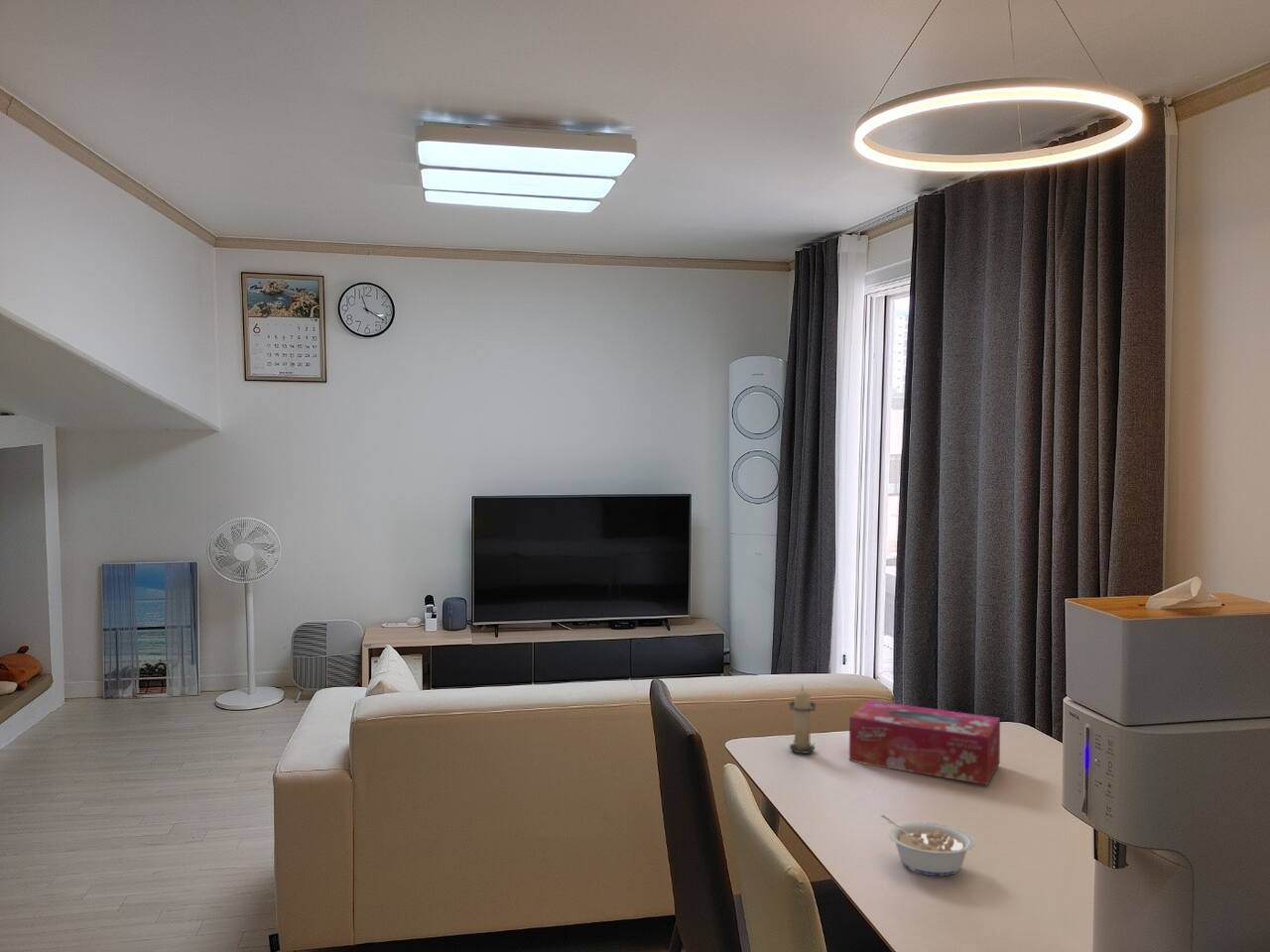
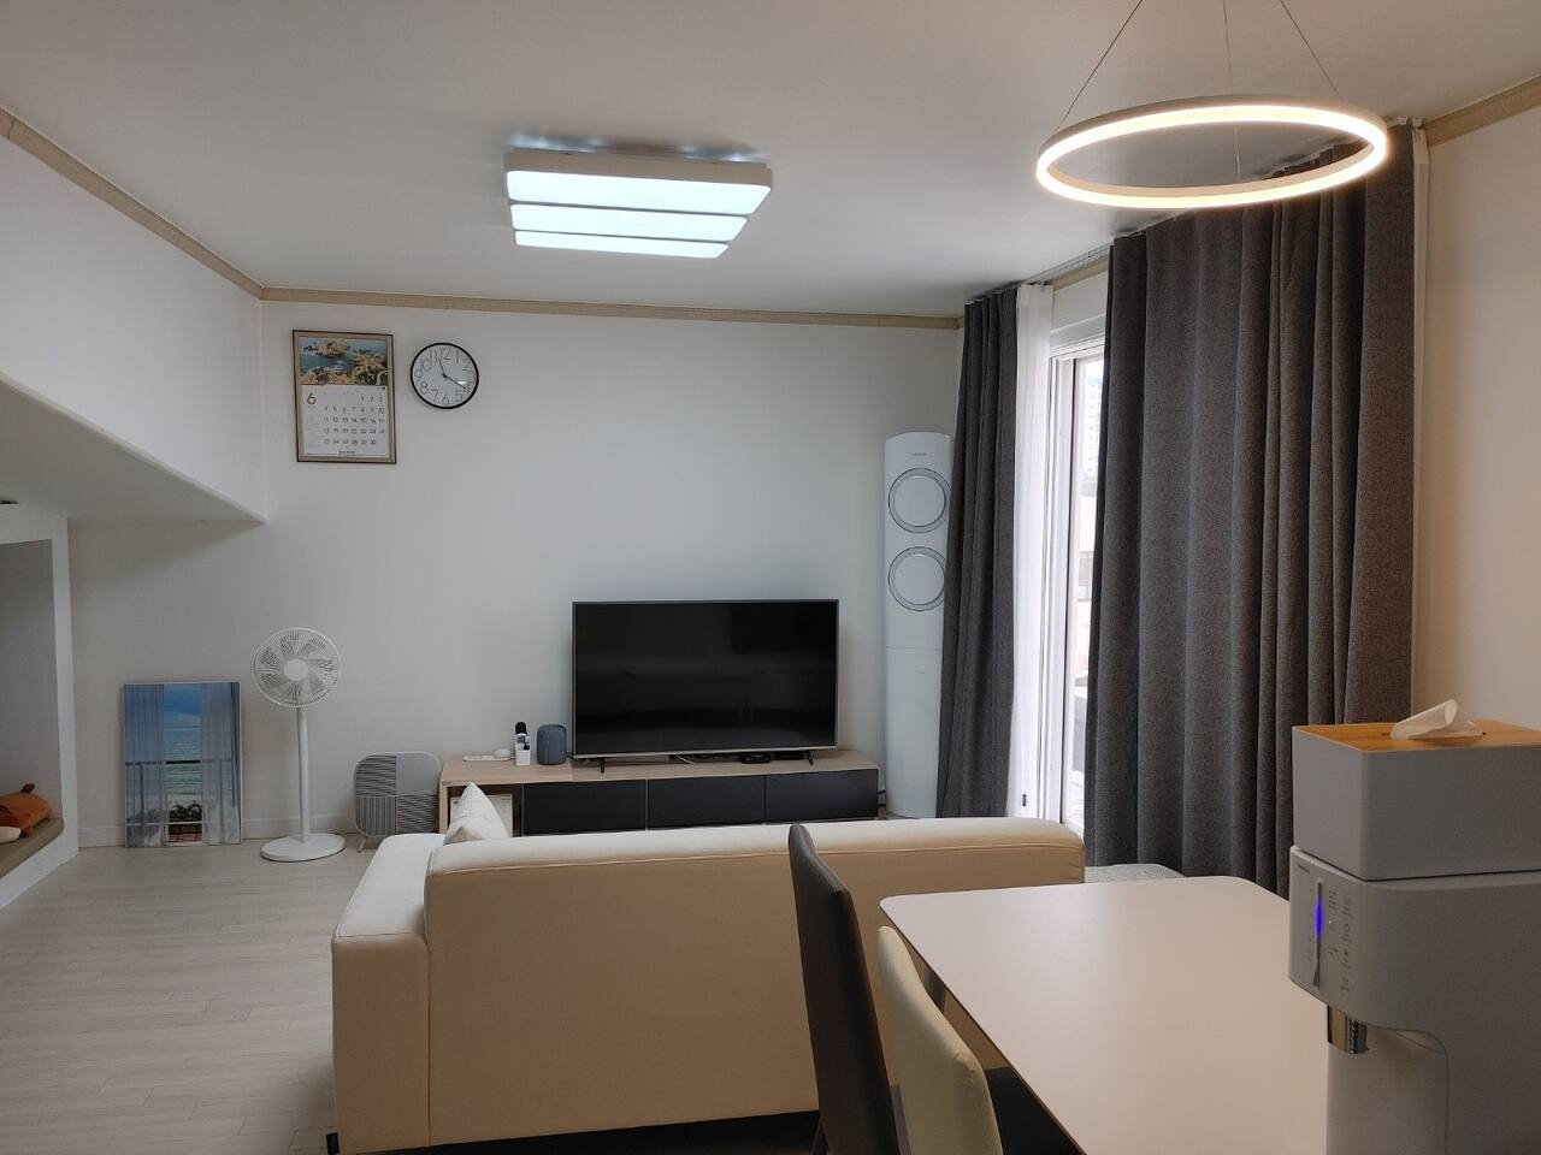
- legume [879,814,975,877]
- candle [788,684,818,755]
- tissue box [848,699,1001,785]
